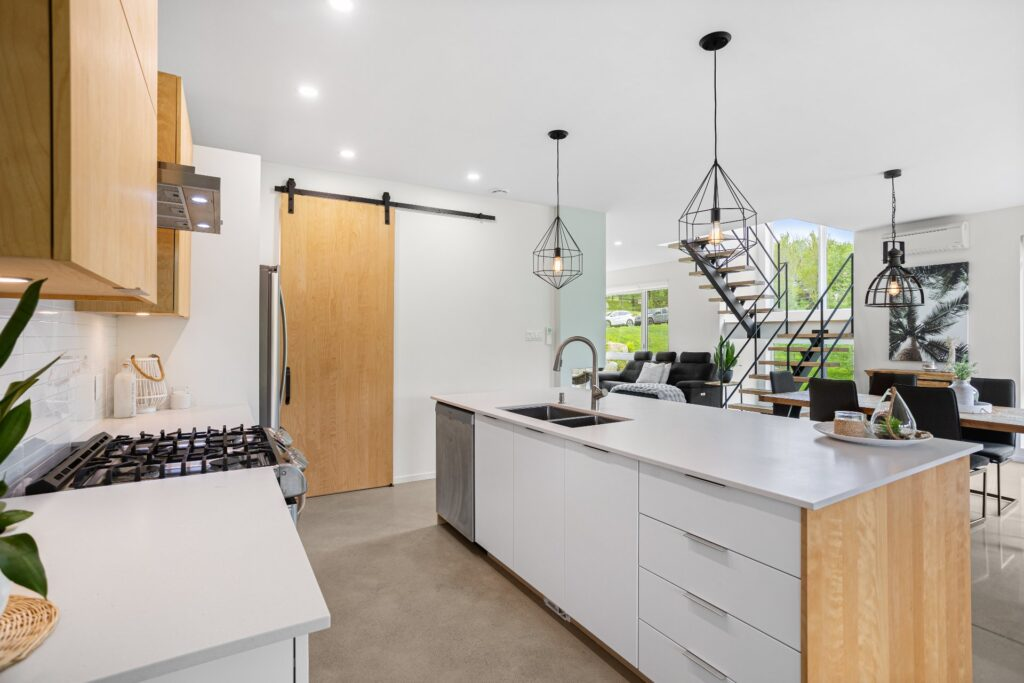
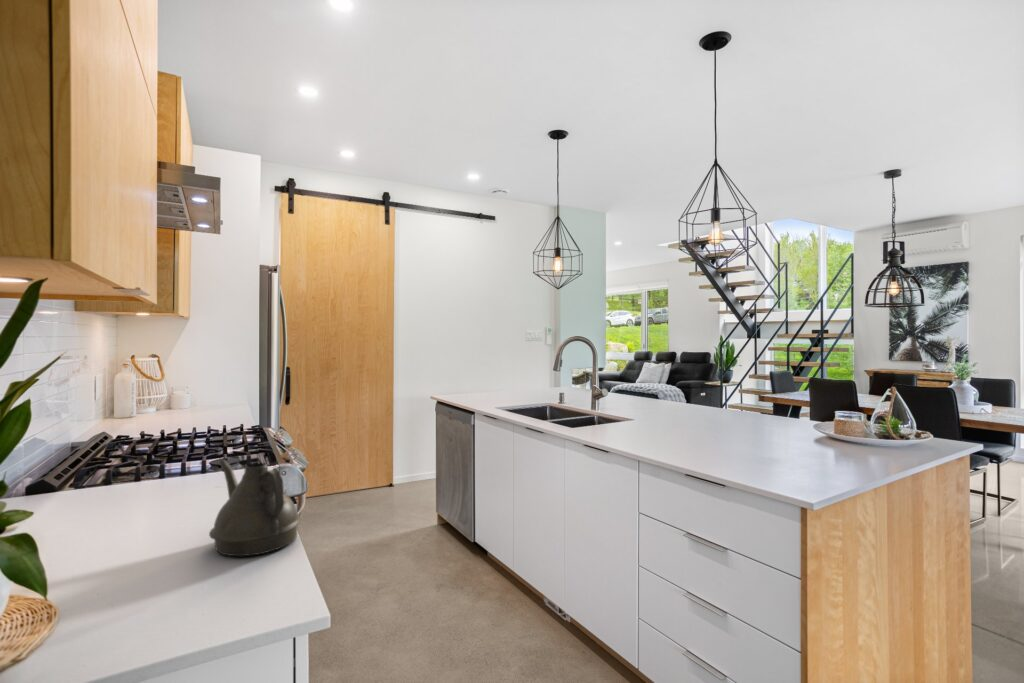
+ teapot [208,458,301,557]
